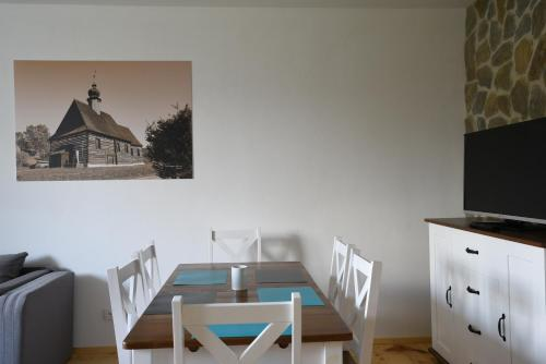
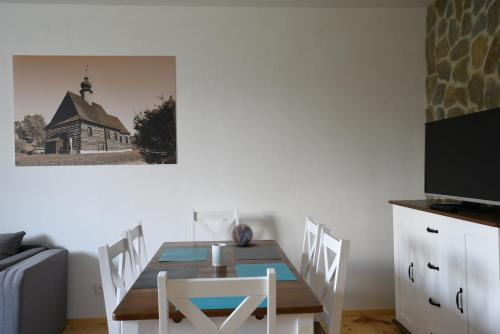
+ decorative orb [231,223,254,247]
